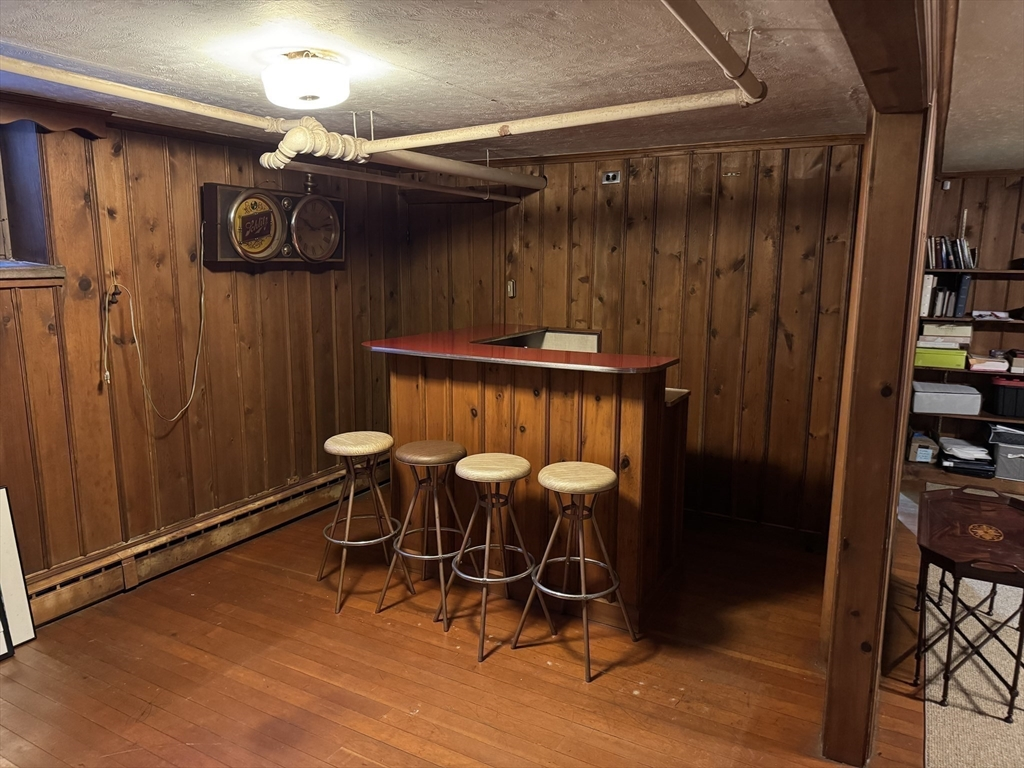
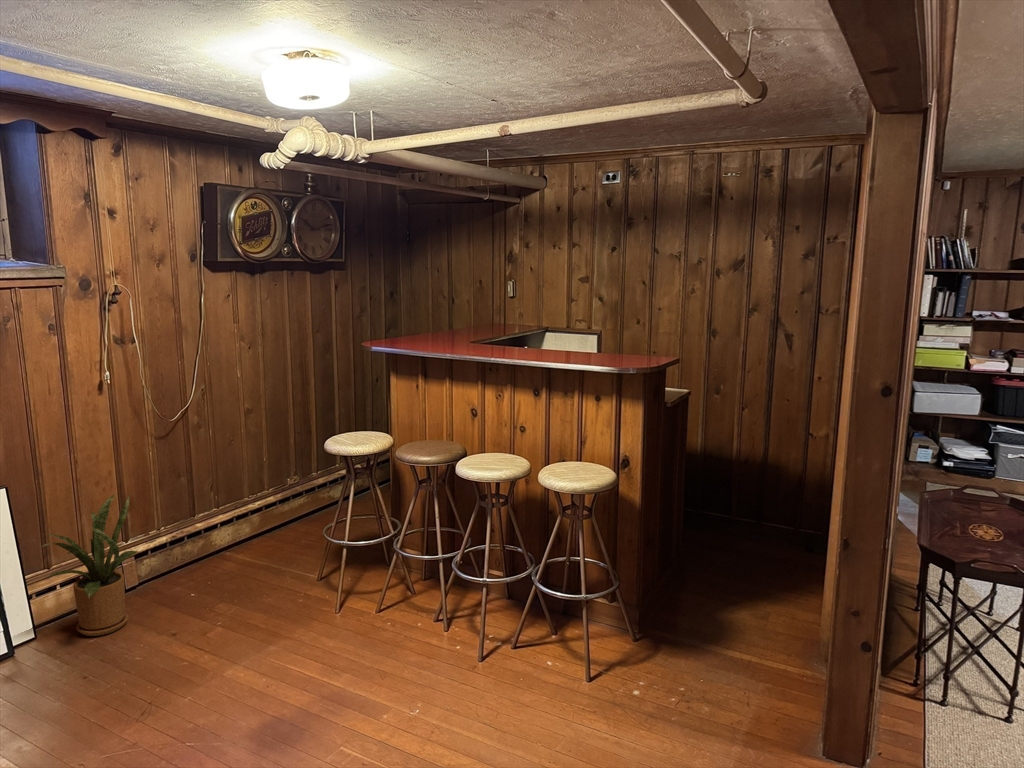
+ house plant [41,493,139,637]
